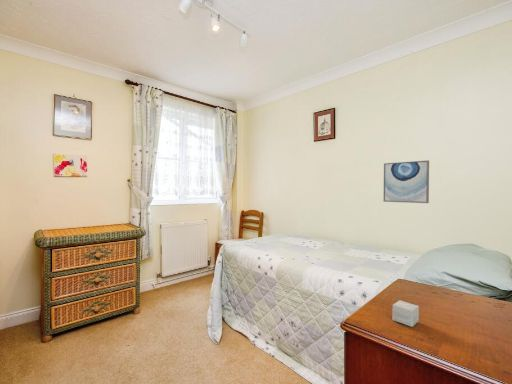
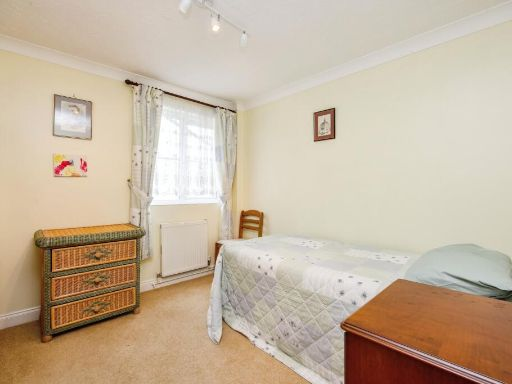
- wall art [382,160,430,204]
- small box [391,299,420,328]
